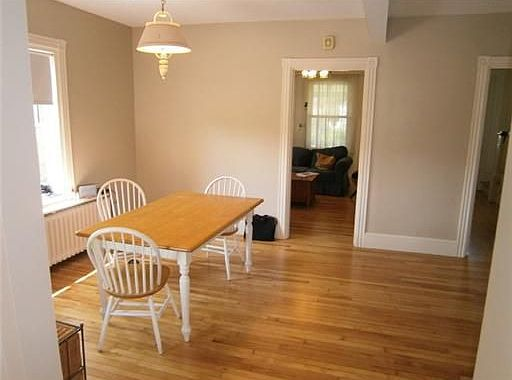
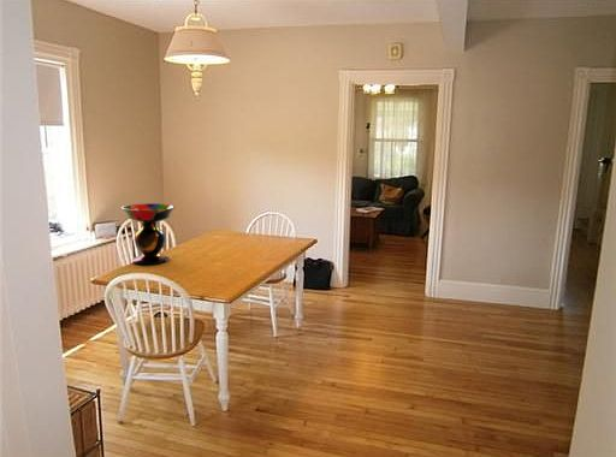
+ decorative bowl [120,202,177,266]
